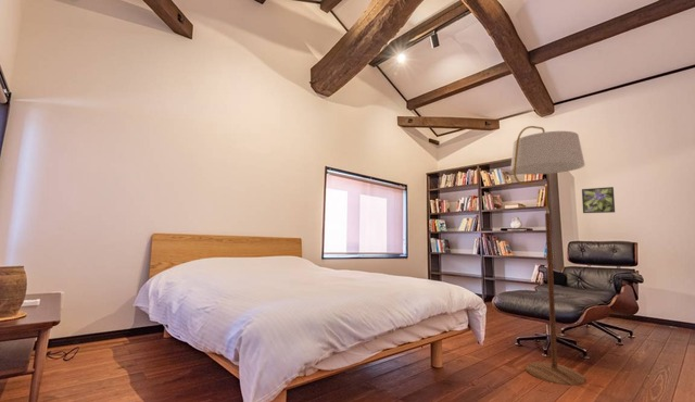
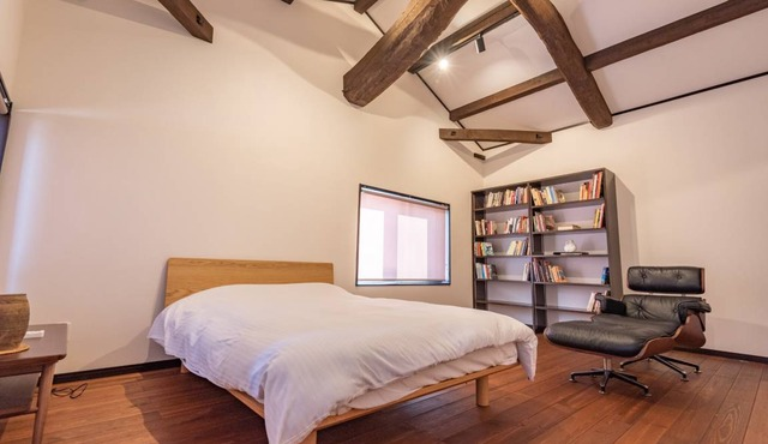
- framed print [581,186,616,214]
- floor lamp [509,125,586,387]
